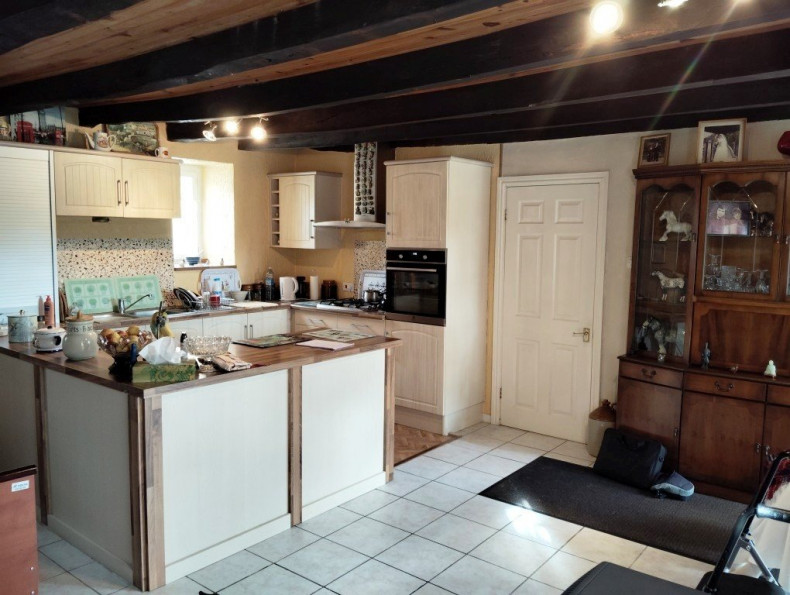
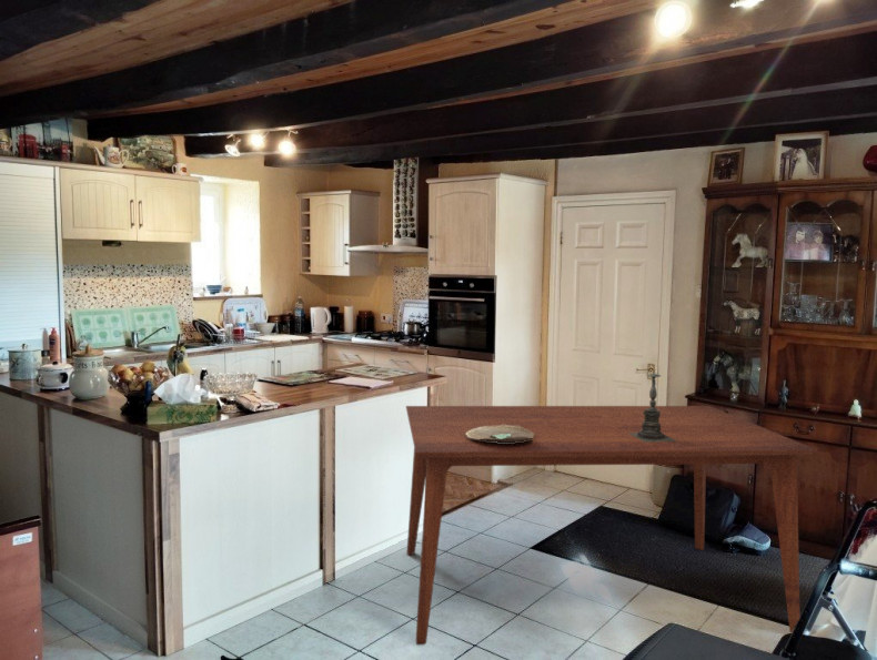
+ dining table [405,405,818,646]
+ decorative bowl [466,425,534,443]
+ candle holder [628,370,677,443]
